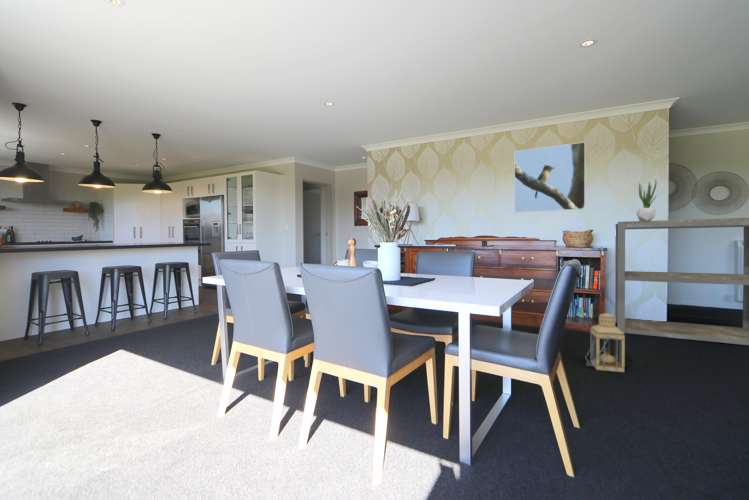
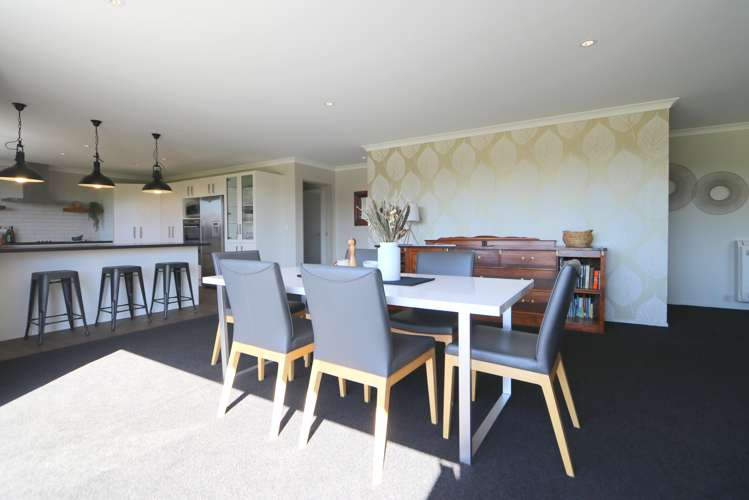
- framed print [513,141,586,214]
- potted plant [635,178,658,221]
- lantern [584,312,626,374]
- shelving unit [614,217,749,346]
